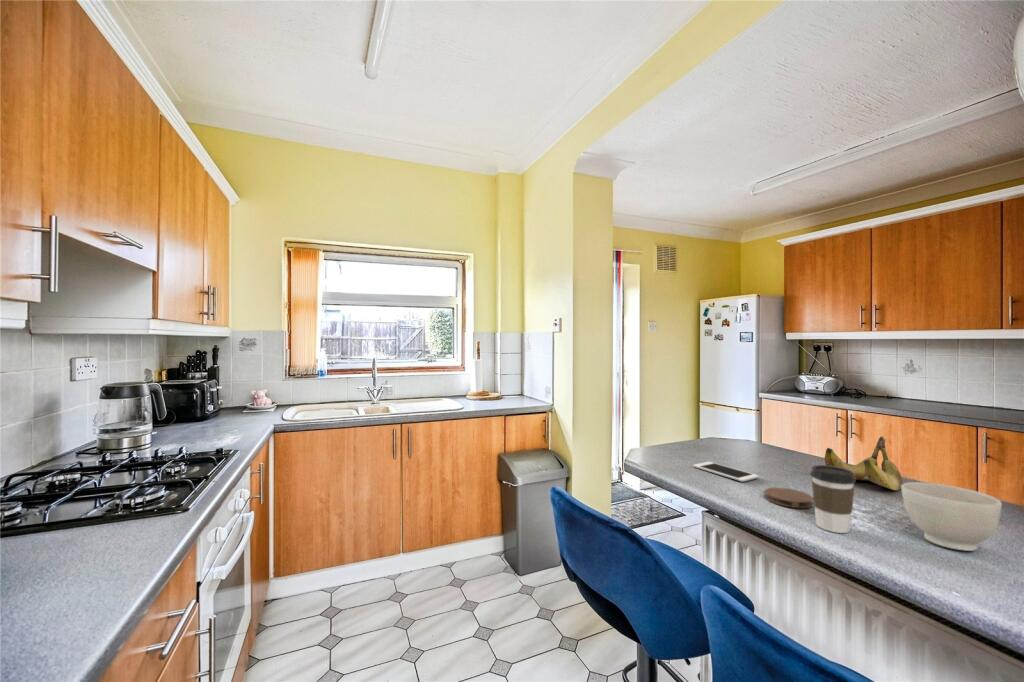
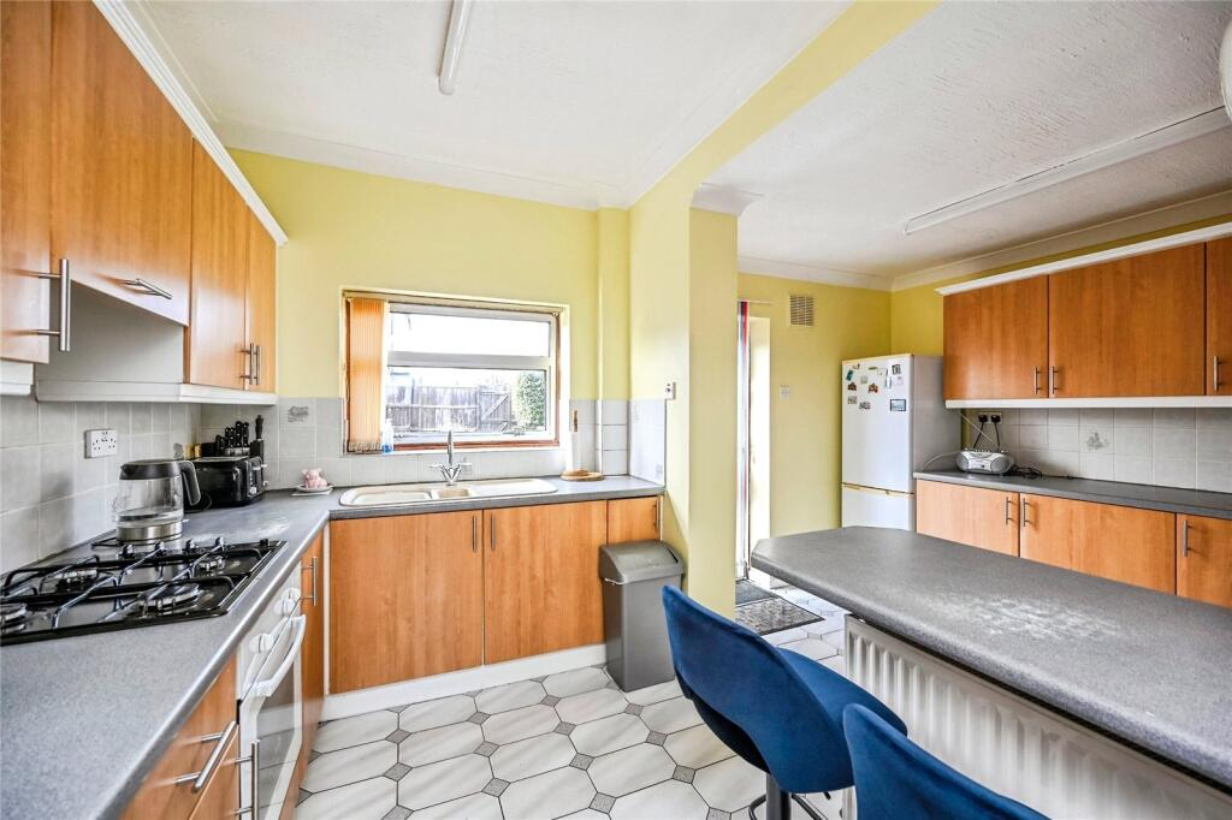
- cell phone [692,461,760,483]
- bowl [901,481,1003,552]
- coffee cup [809,464,857,534]
- banana [824,435,903,491]
- coaster [764,487,814,509]
